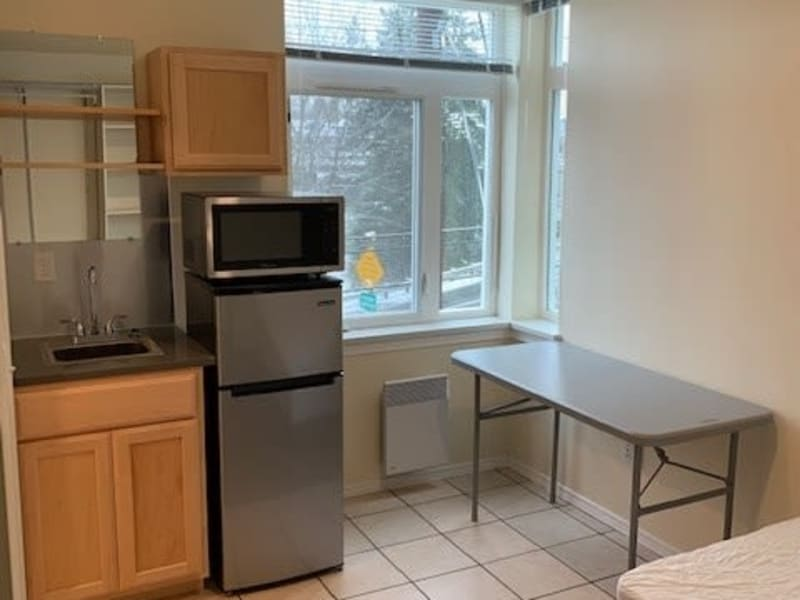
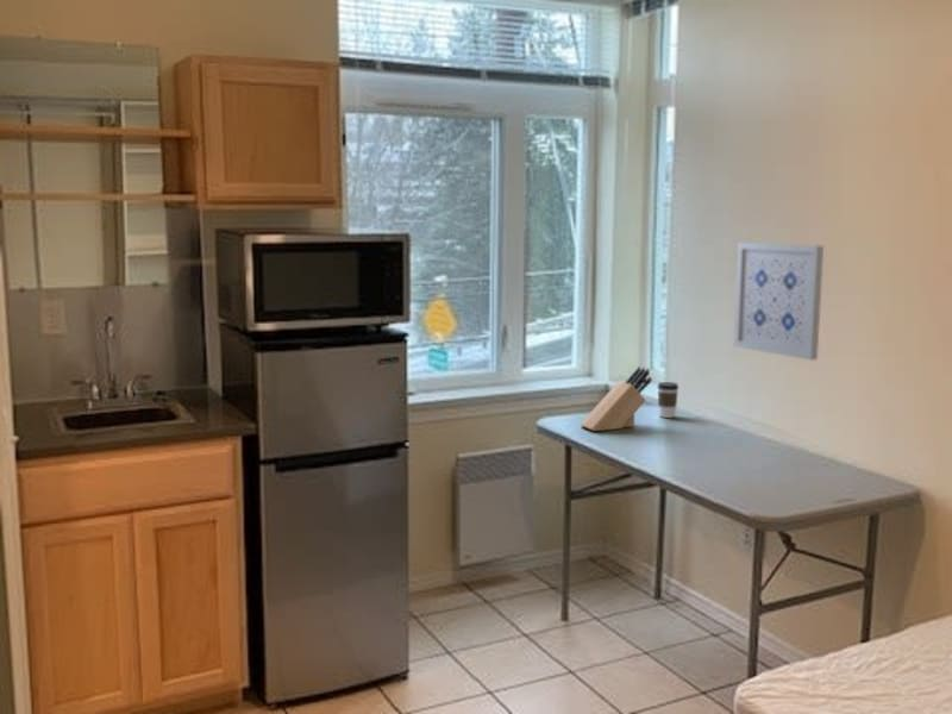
+ wall art [733,242,825,362]
+ knife block [578,365,652,432]
+ coffee cup [656,381,679,419]
